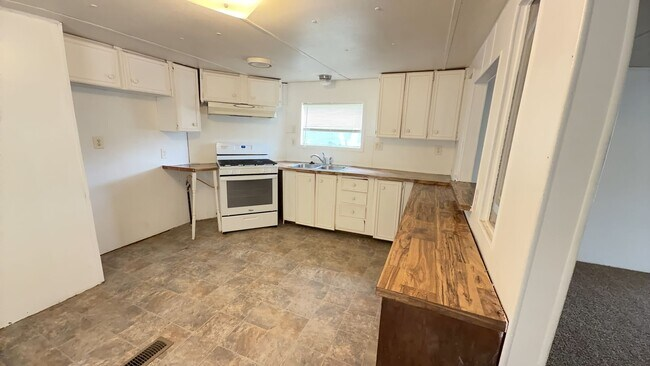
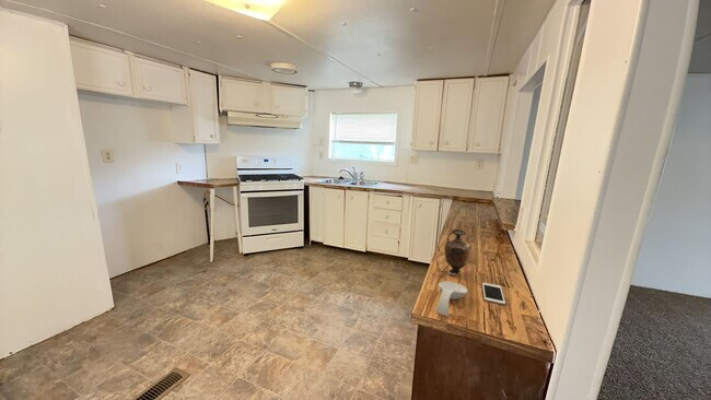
+ vase [443,228,473,275]
+ cell phone [481,282,506,305]
+ spoon rest [435,281,468,317]
